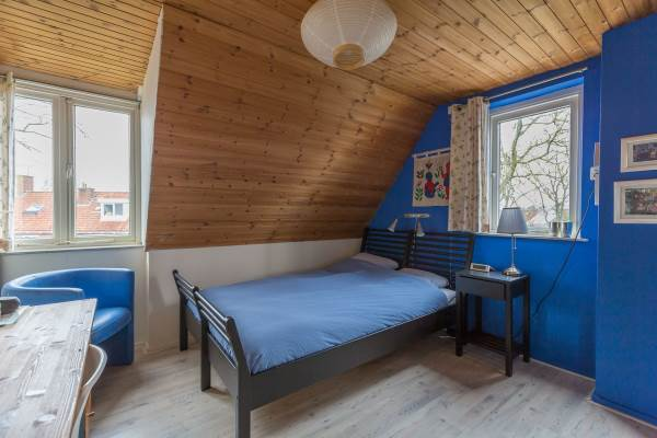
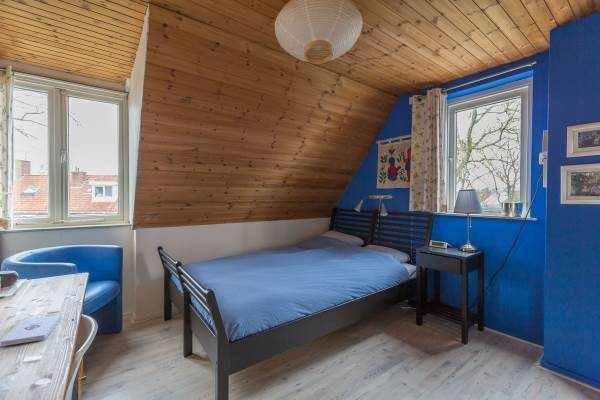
+ notepad [0,313,63,347]
